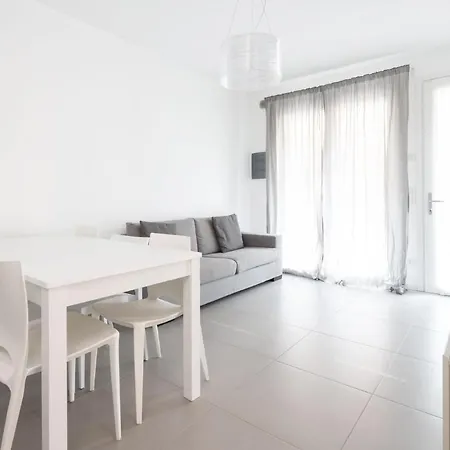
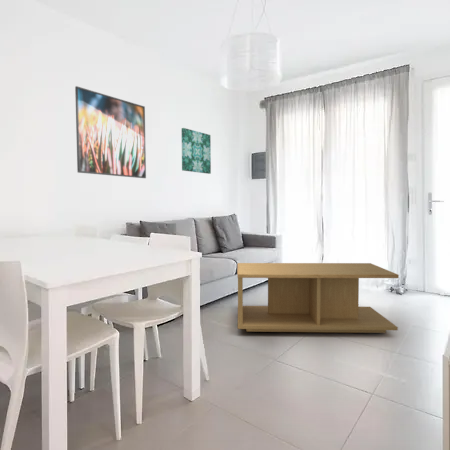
+ wall art [181,127,212,175]
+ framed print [74,85,147,179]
+ coffee table [237,262,400,334]
